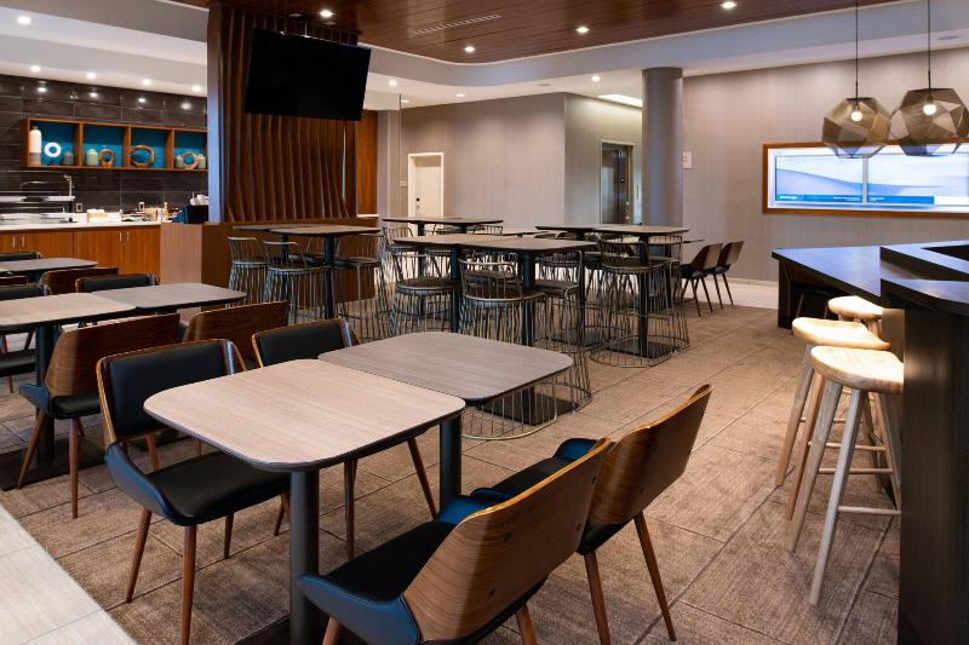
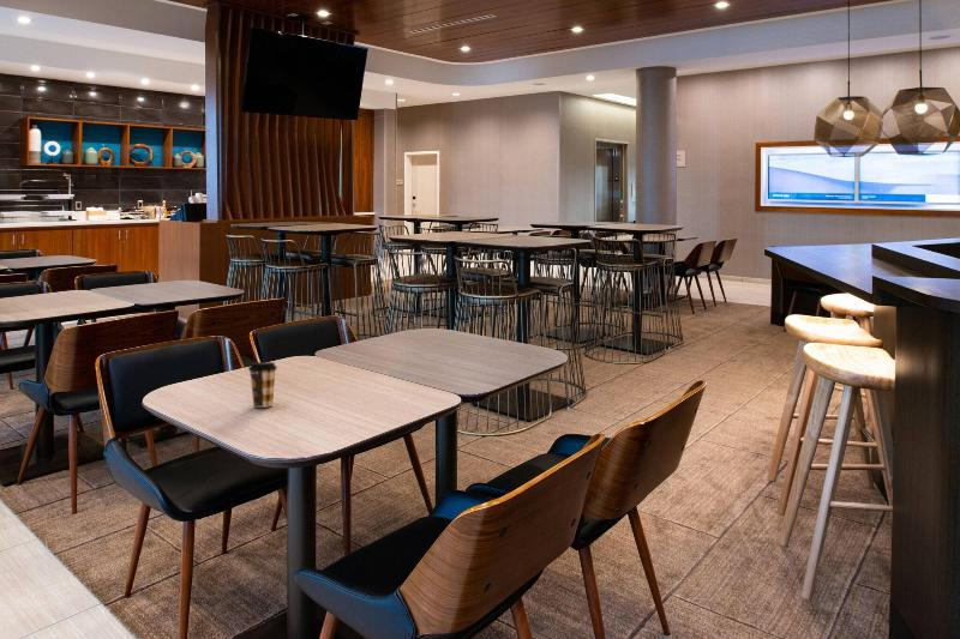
+ coffee cup [247,361,278,409]
